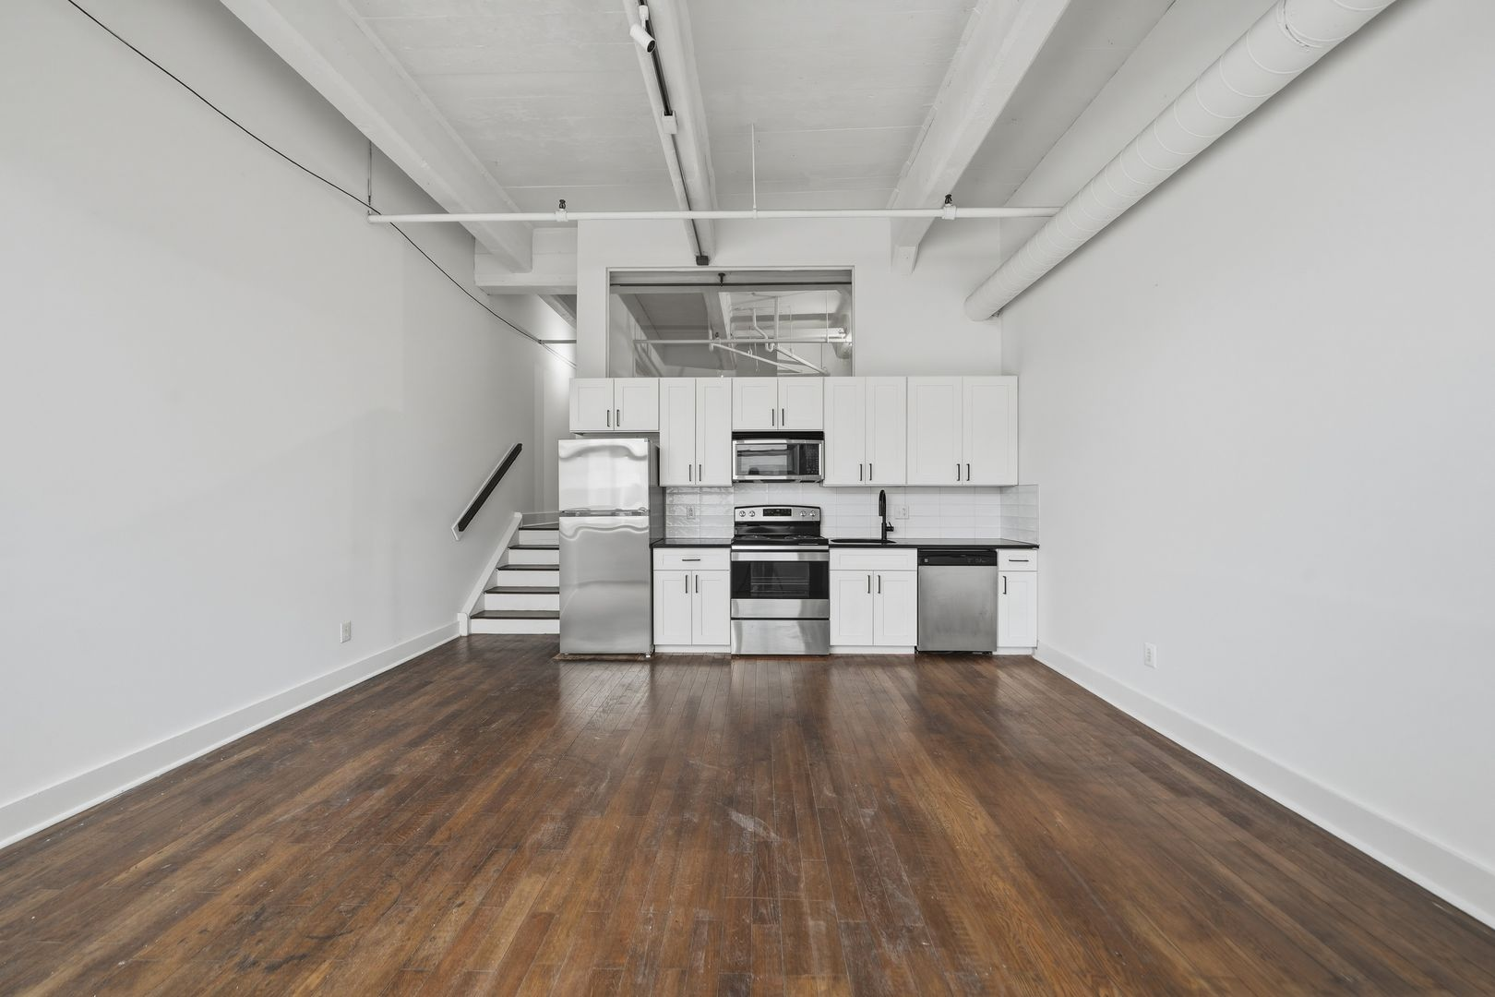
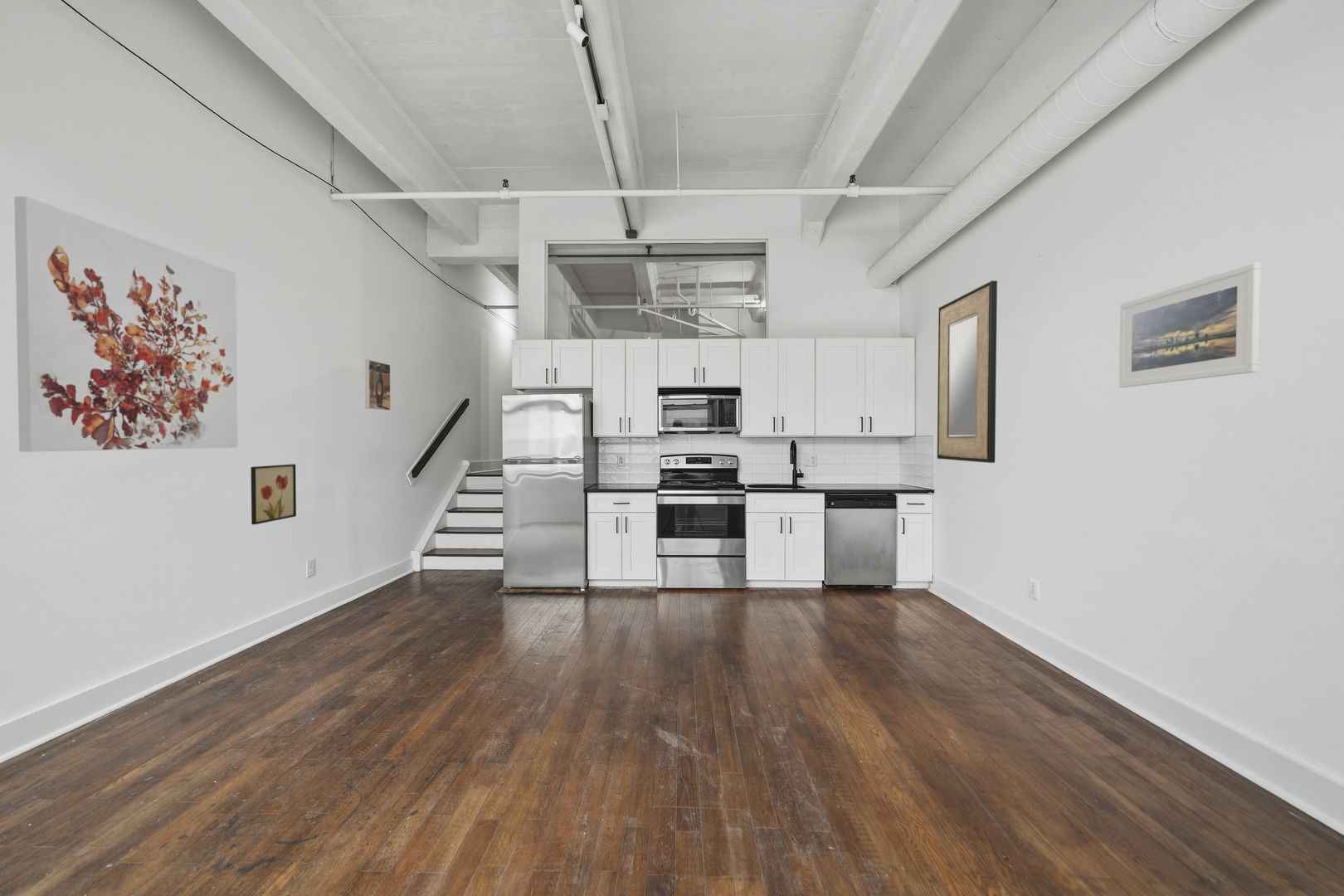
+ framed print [364,358,392,411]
+ wall art [13,196,239,452]
+ wall art [250,464,297,525]
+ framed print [1118,262,1262,388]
+ home mirror [937,280,998,464]
